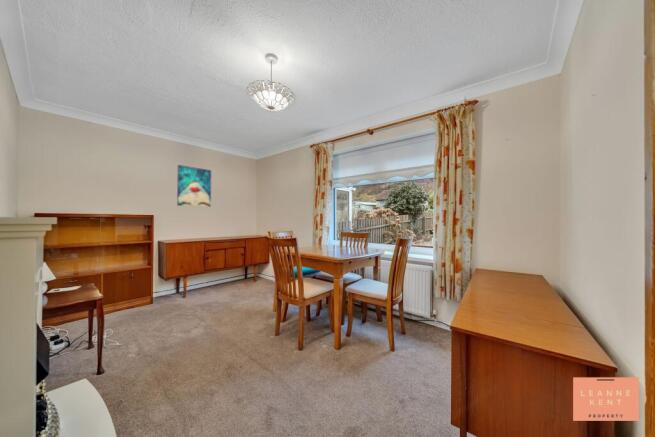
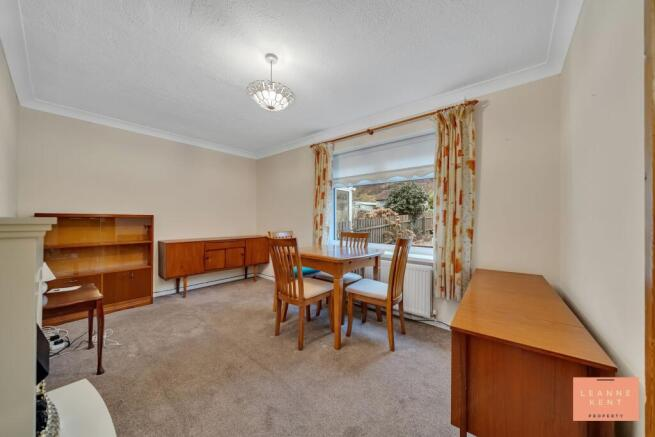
- wall art [176,164,212,208]
